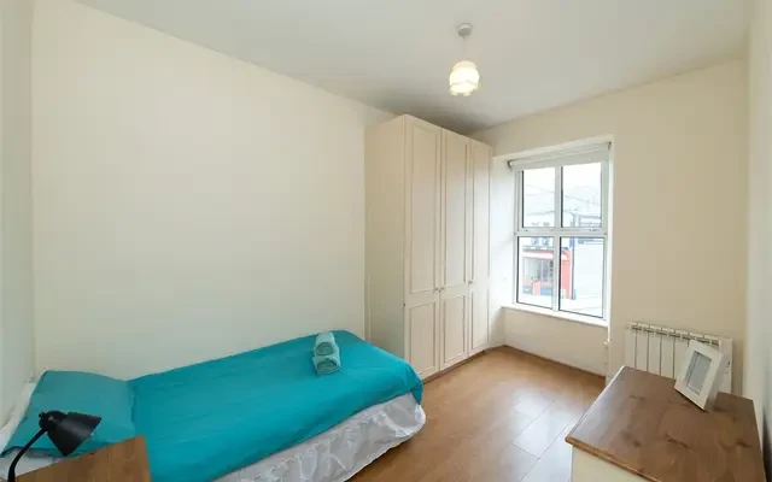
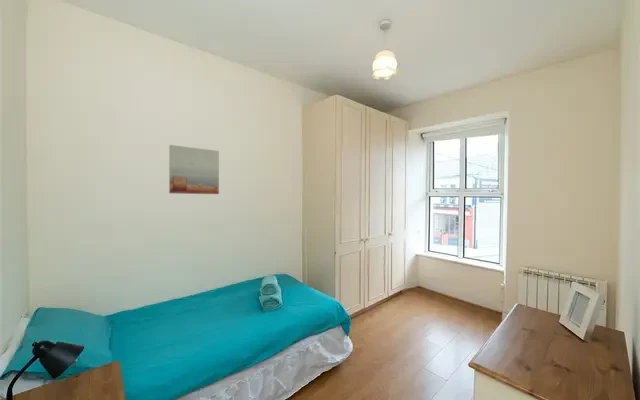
+ wall art [168,144,220,195]
